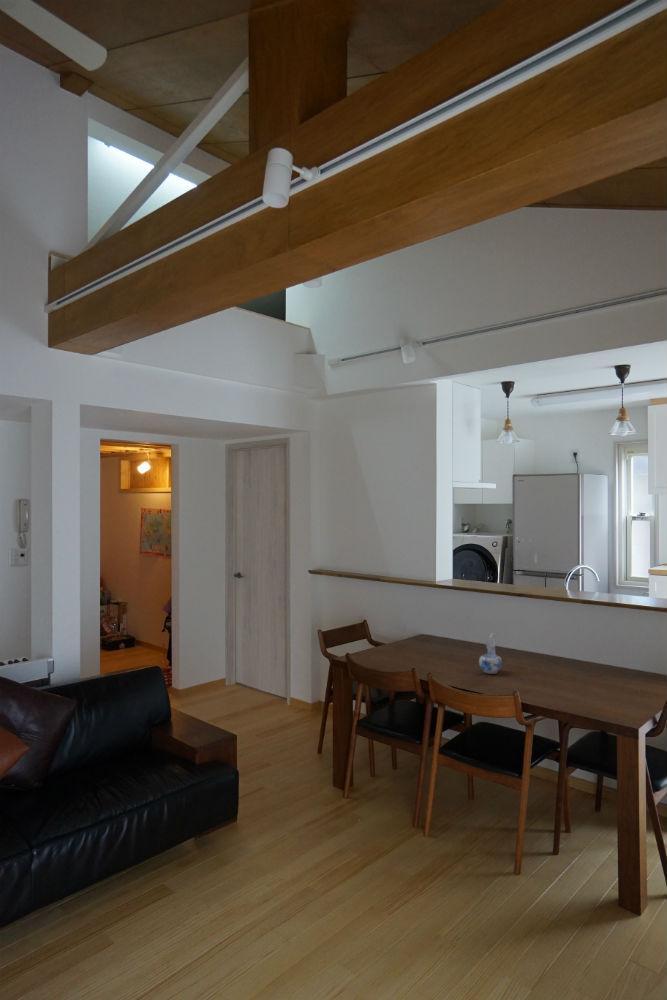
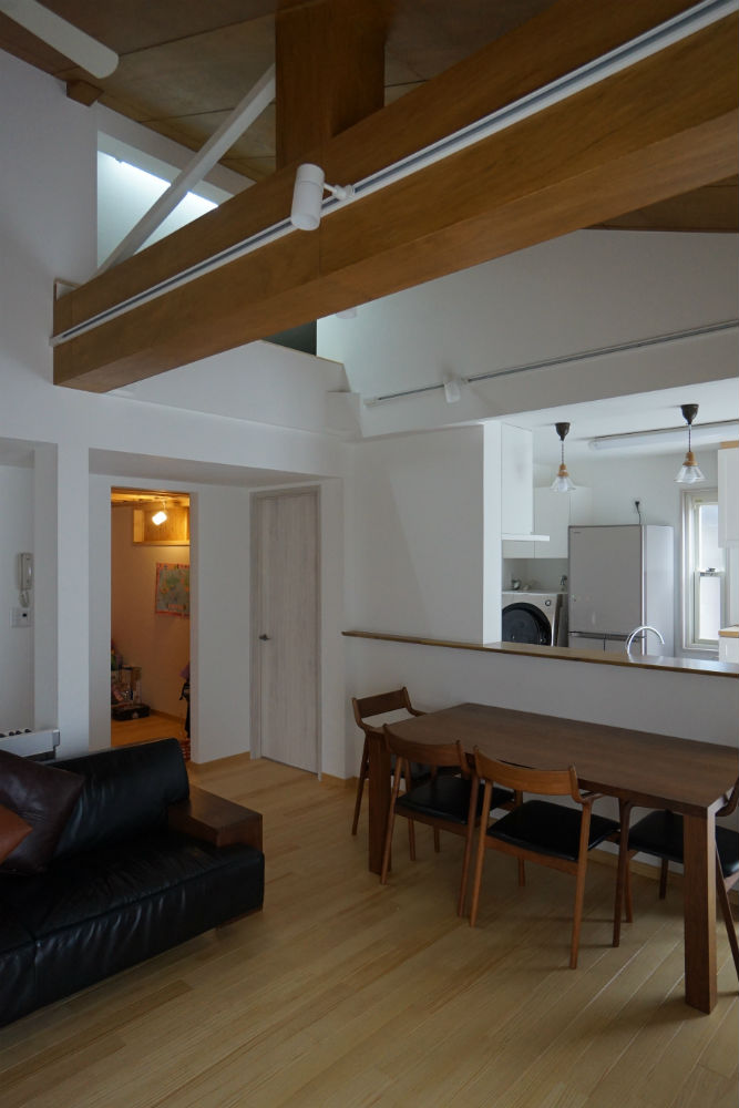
- ceramic pitcher [478,632,503,675]
